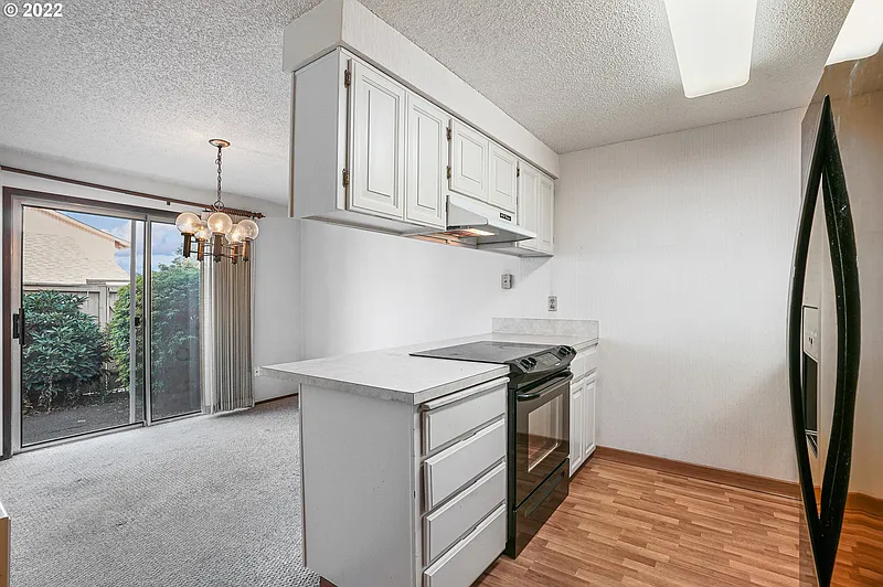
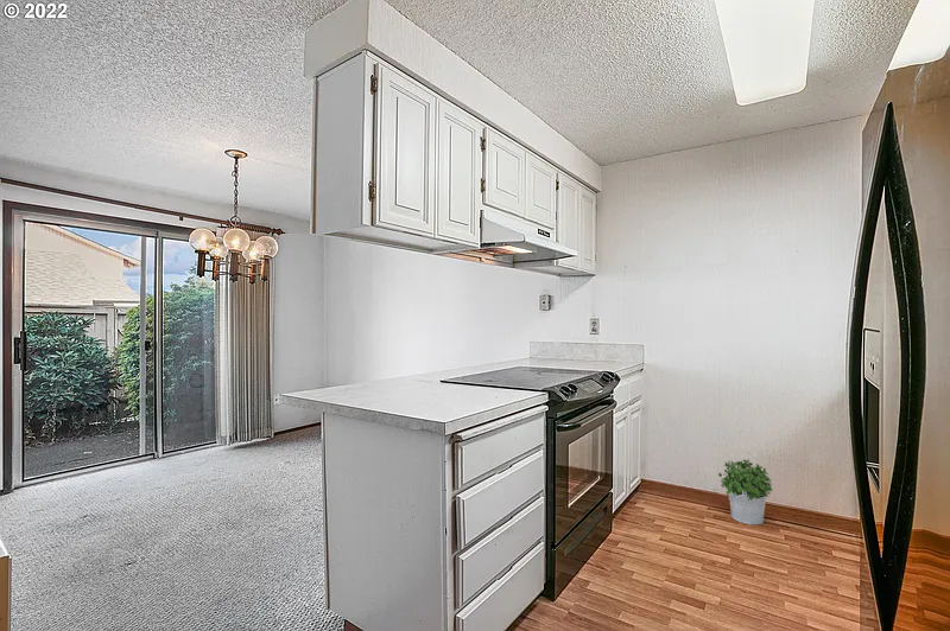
+ potted plant [717,459,774,525]
